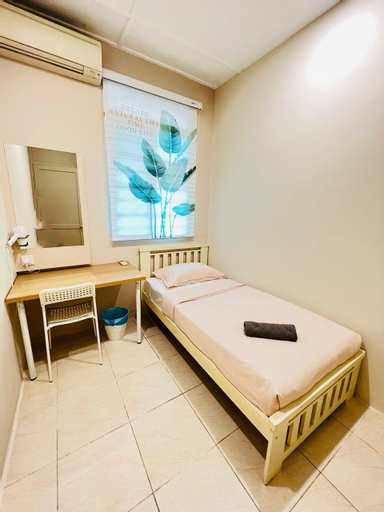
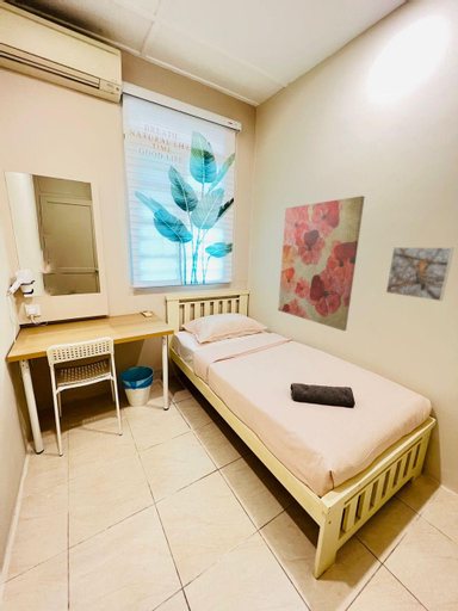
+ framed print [385,246,456,302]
+ wall art [277,195,366,332]
